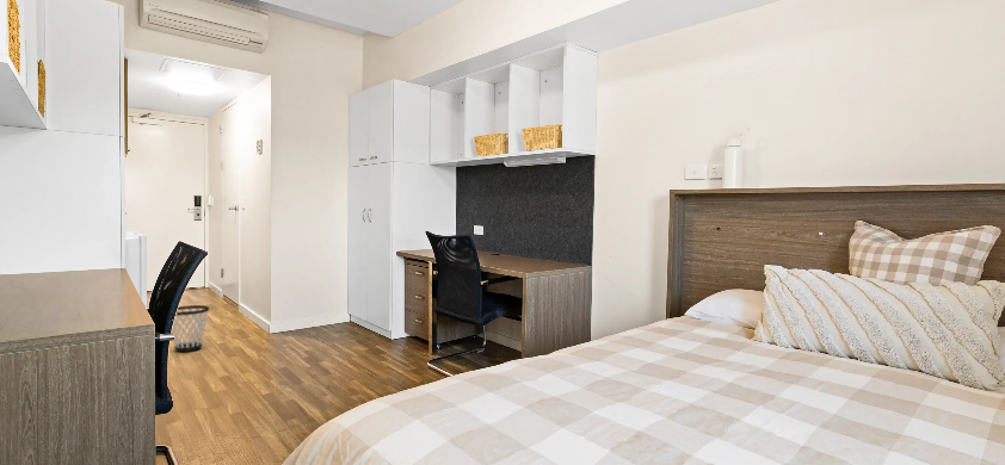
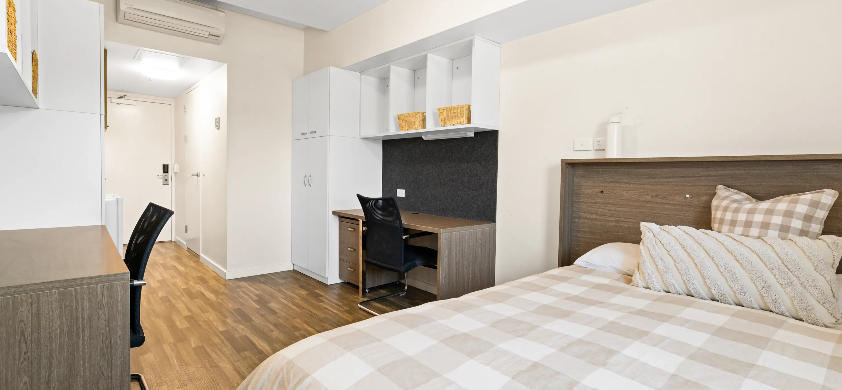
- wastebasket [171,304,210,353]
